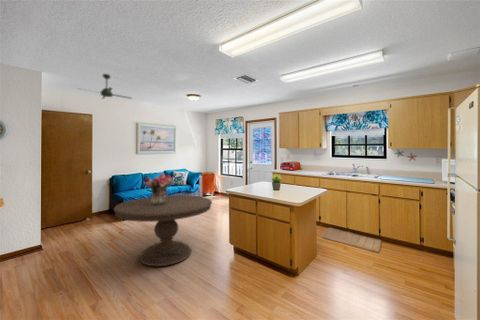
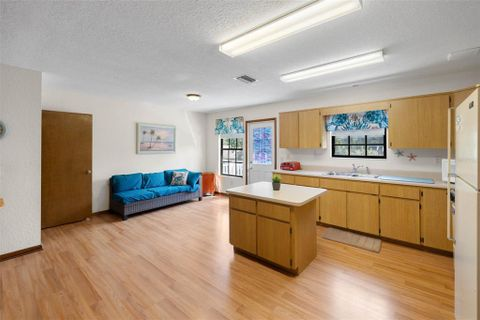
- dining table [113,194,213,267]
- bouquet [143,172,173,205]
- ceiling fan [76,73,133,100]
